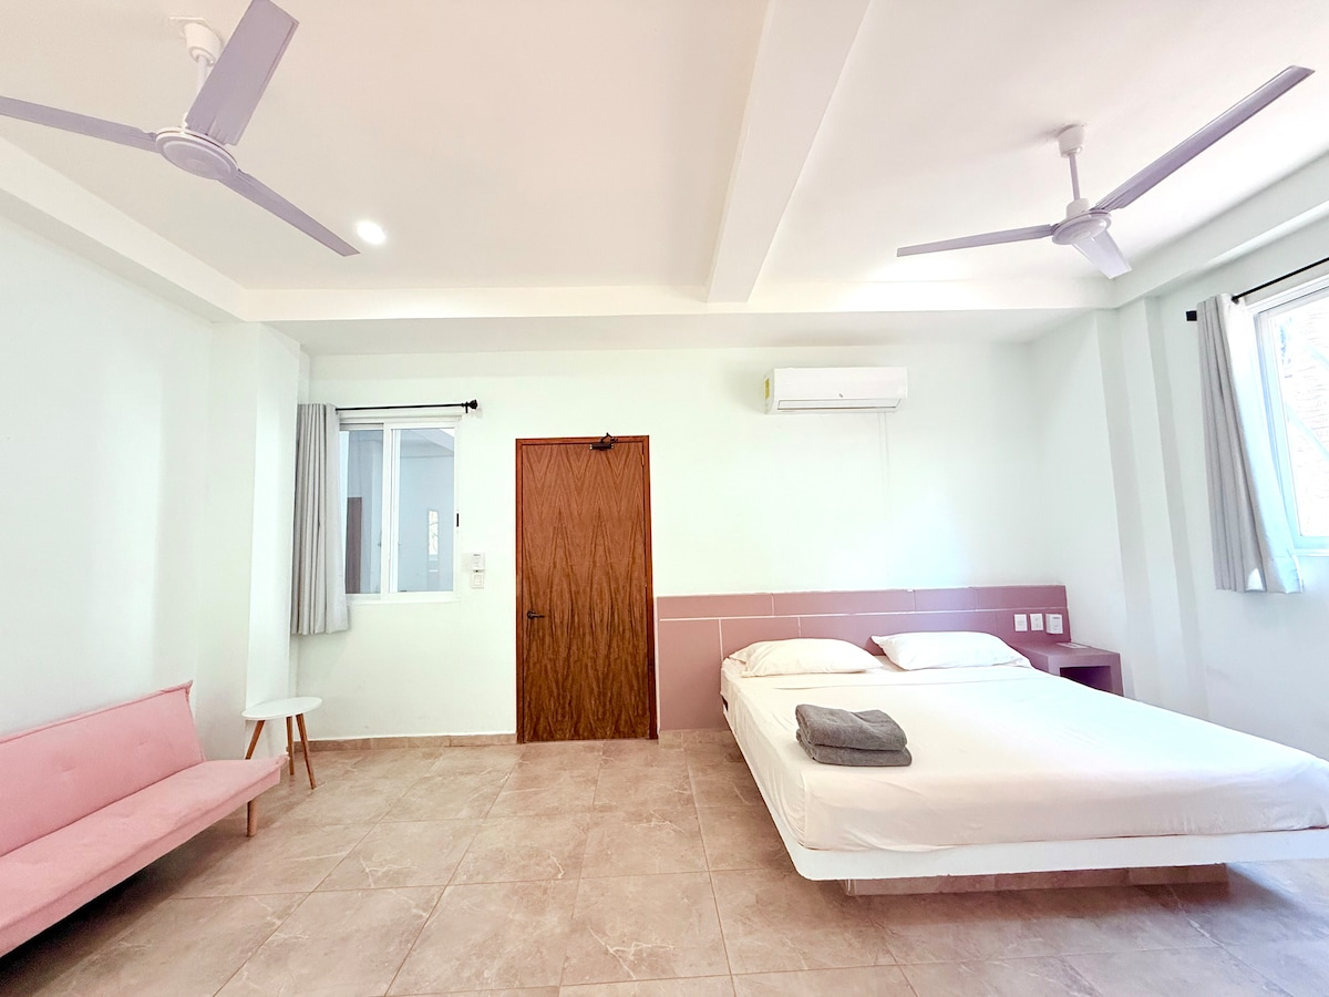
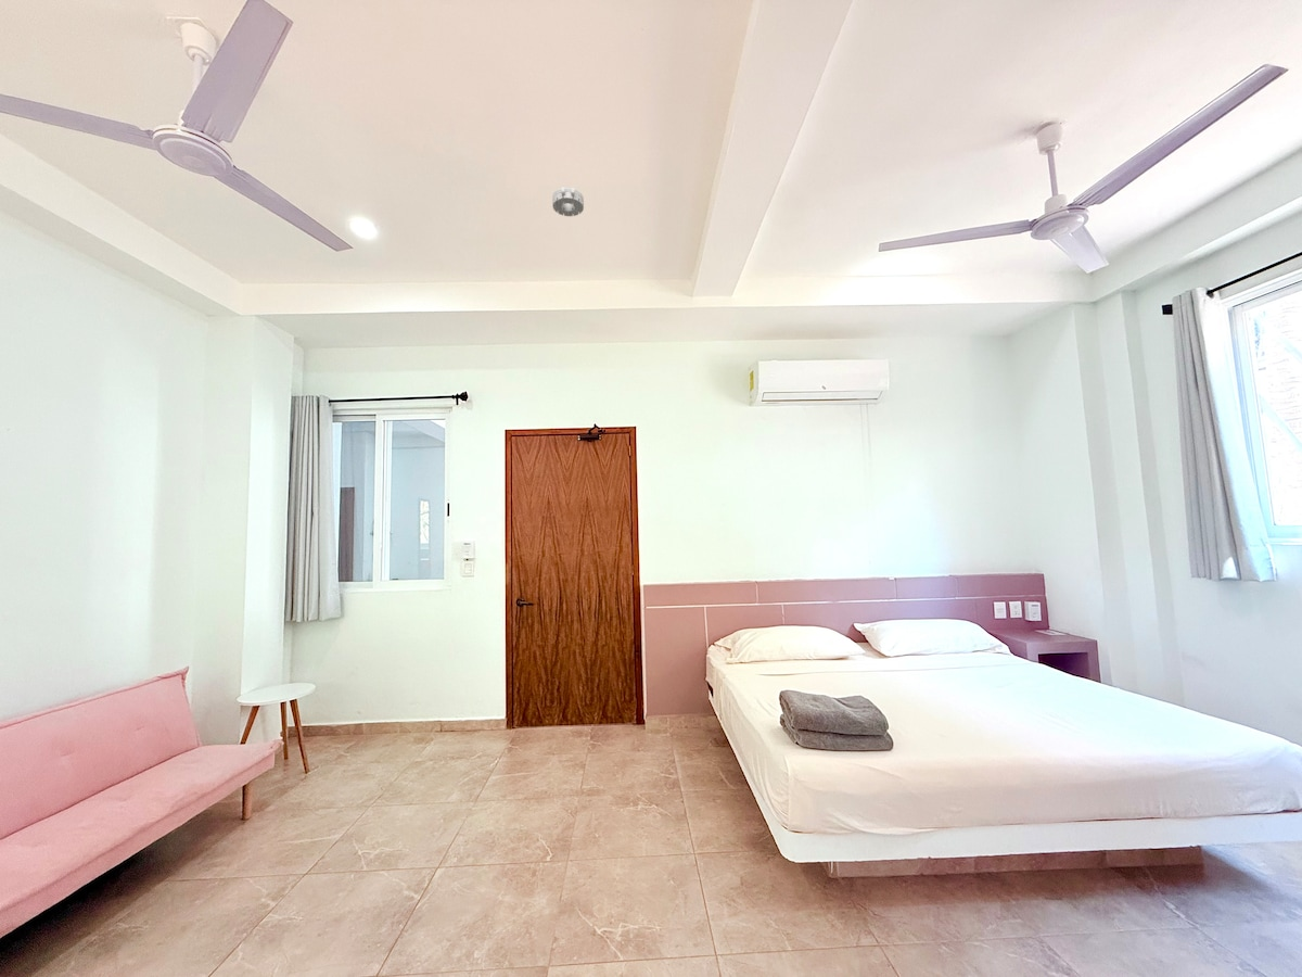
+ smoke detector [551,186,585,217]
